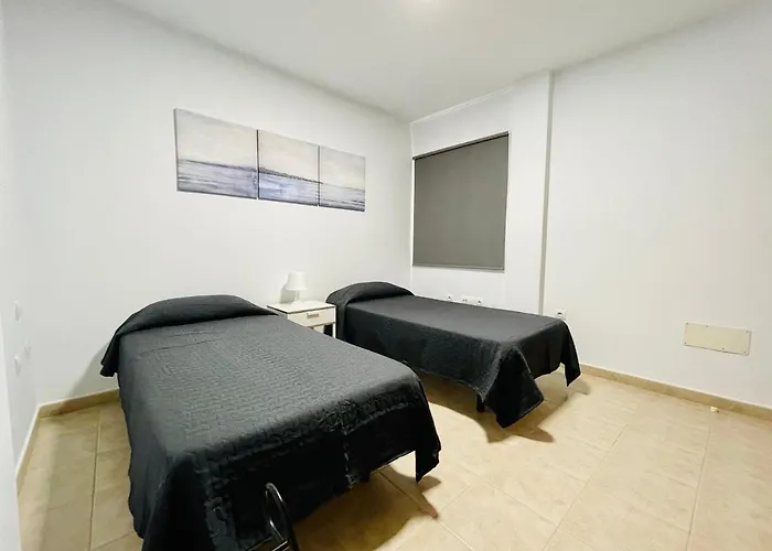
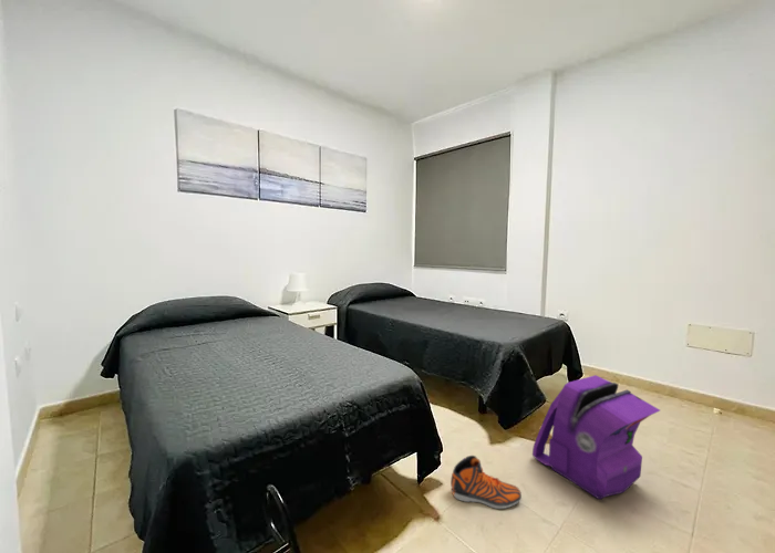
+ sneaker [450,455,523,510]
+ backpack [531,374,661,500]
